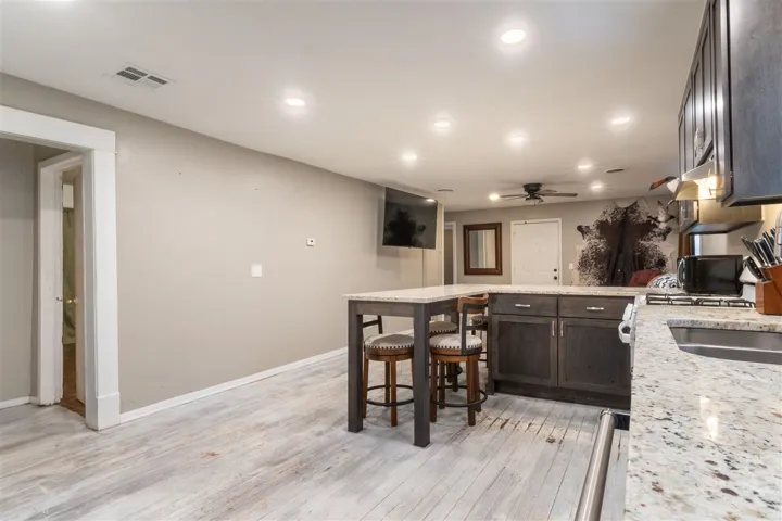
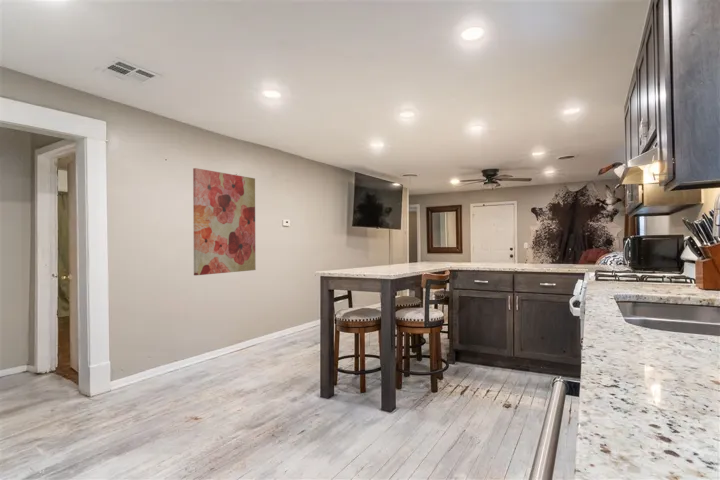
+ wall art [192,167,257,276]
